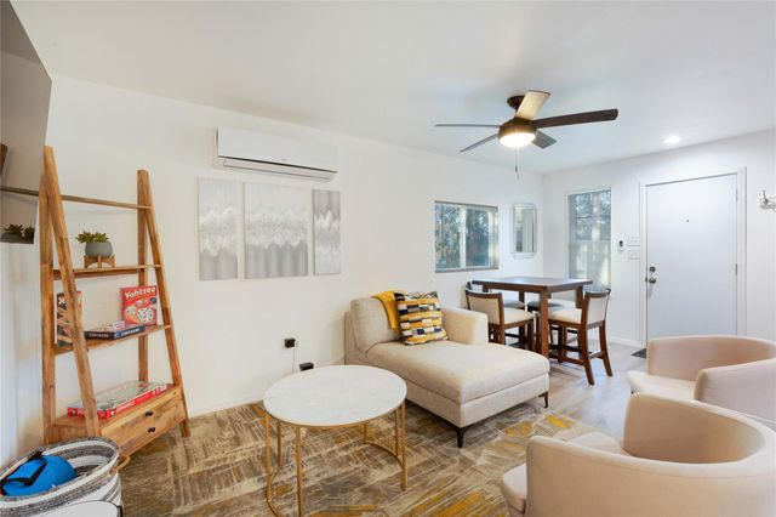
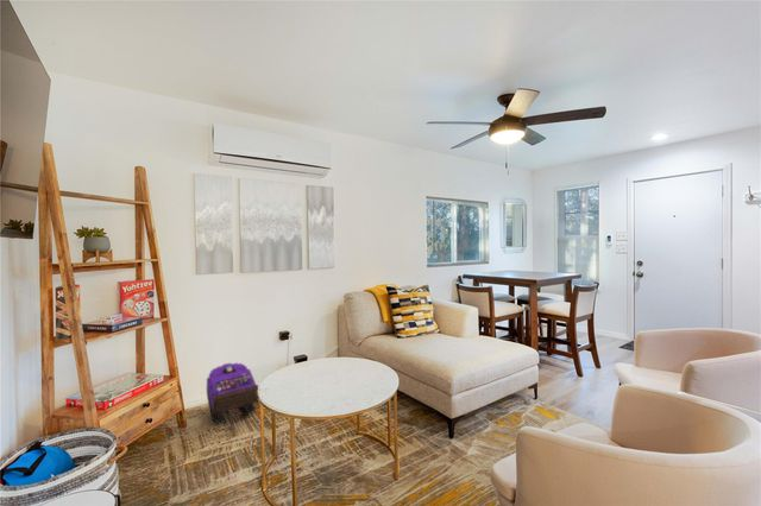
+ backpack [206,361,259,426]
